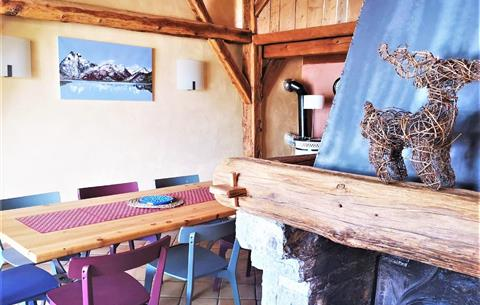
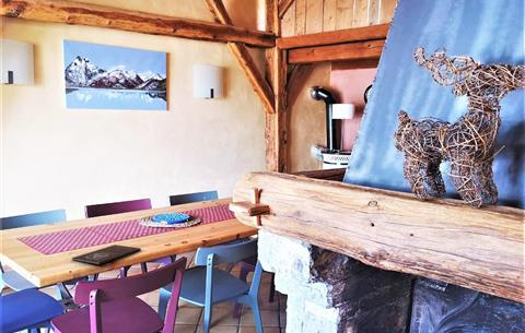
+ book [71,243,142,265]
